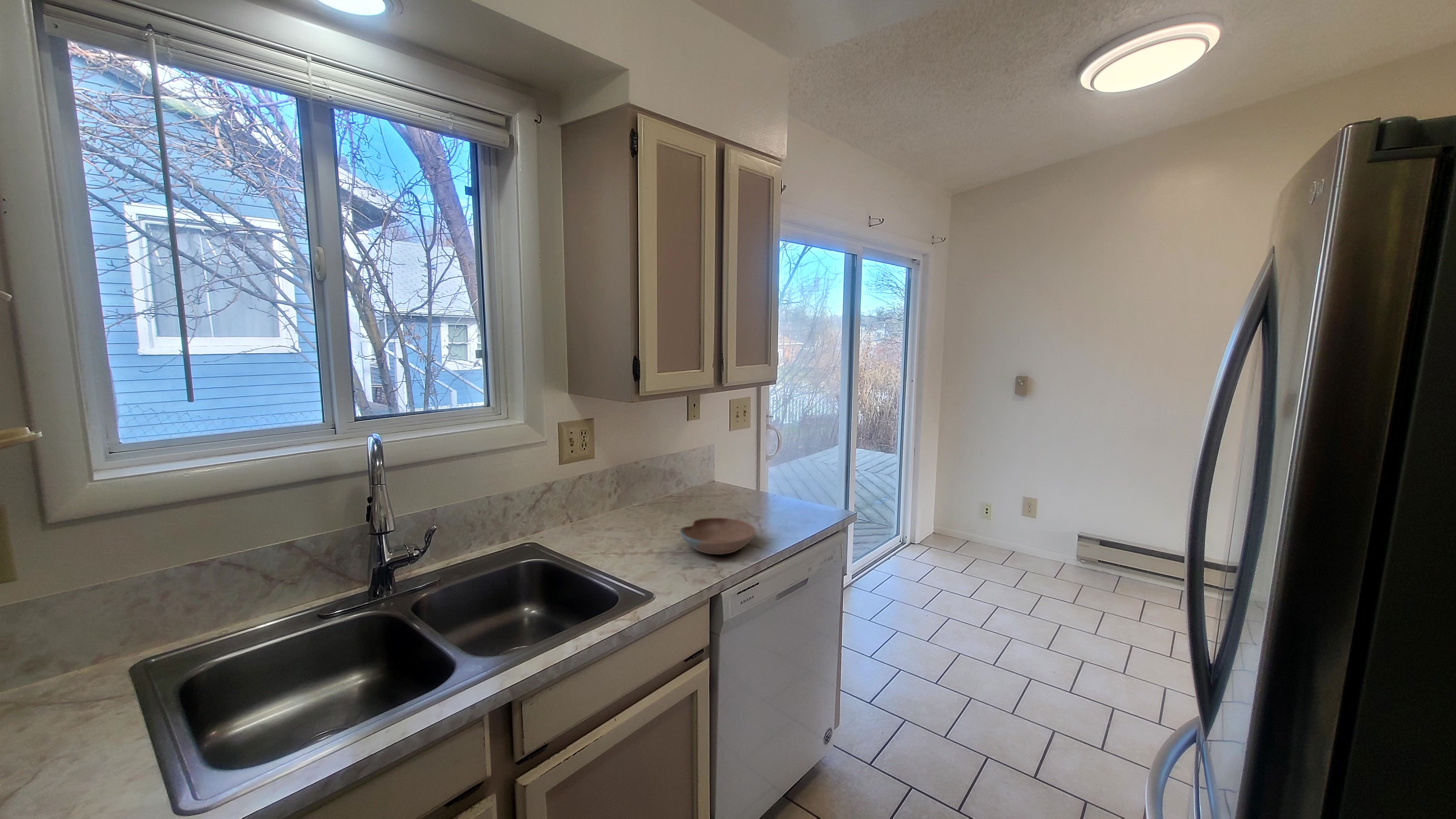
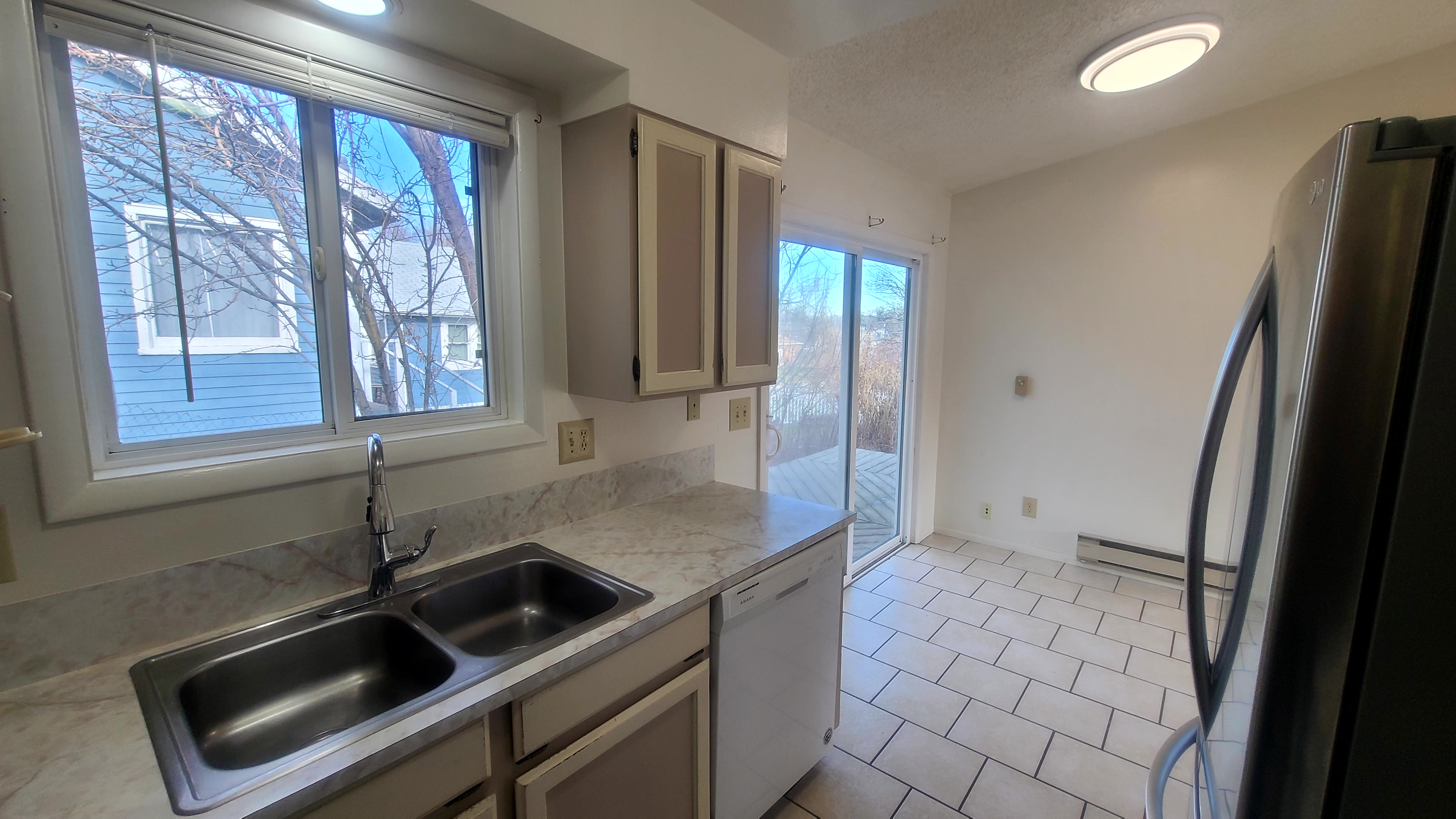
- bowl [679,517,756,555]
